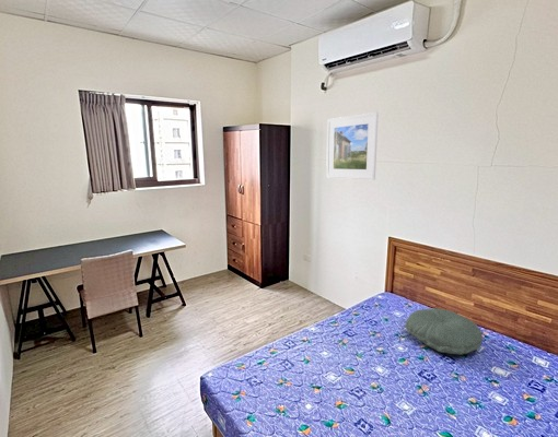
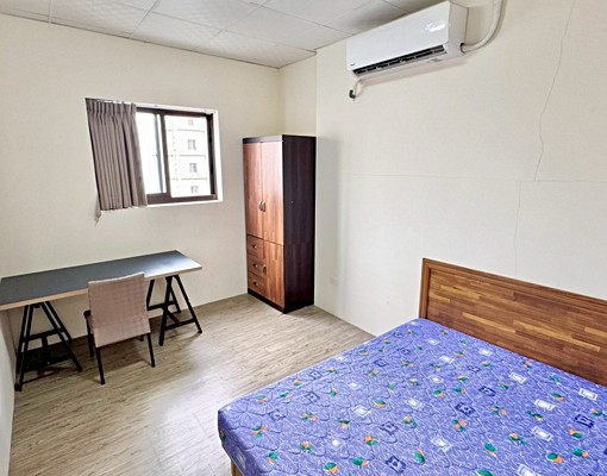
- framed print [325,111,380,180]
- pillow [405,307,484,355]
